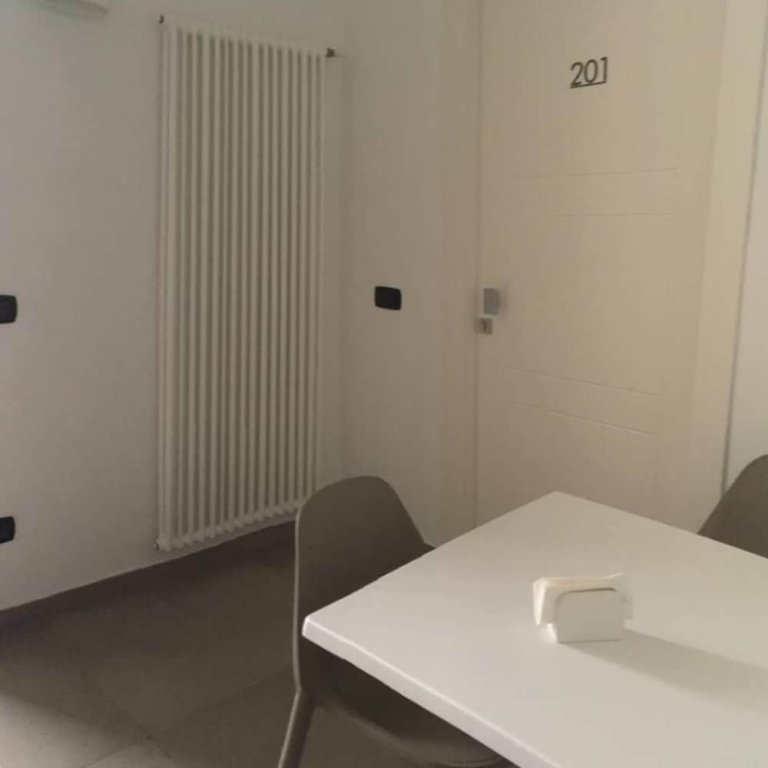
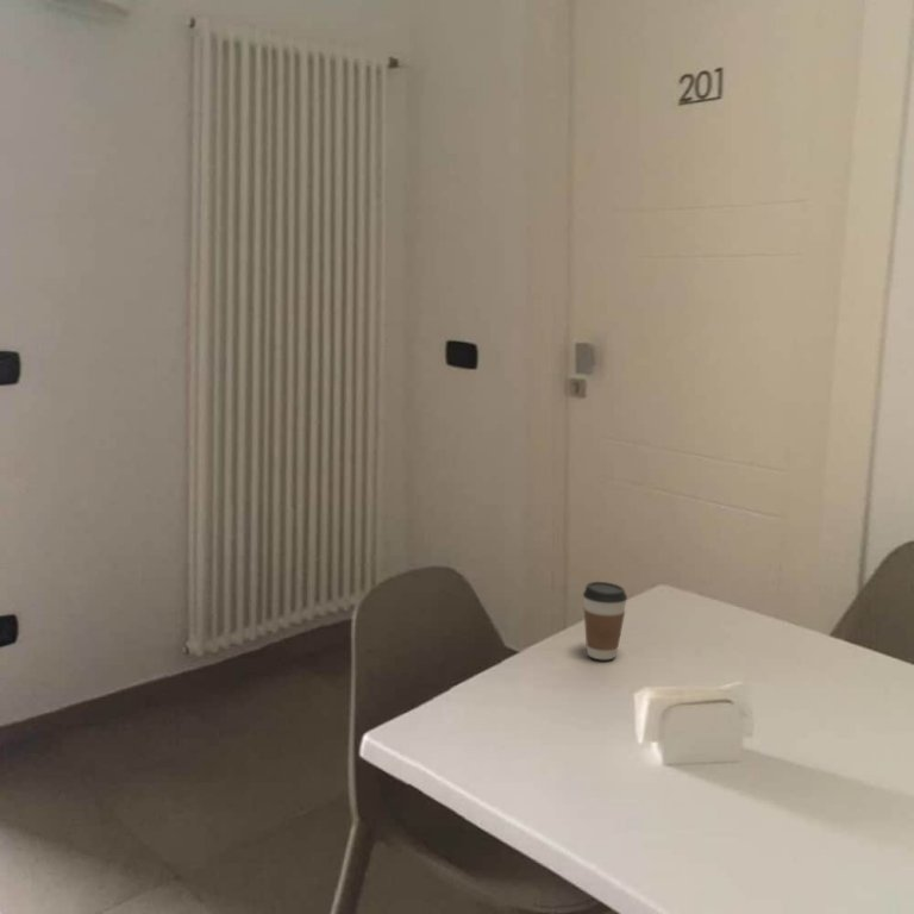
+ coffee cup [582,581,628,661]
